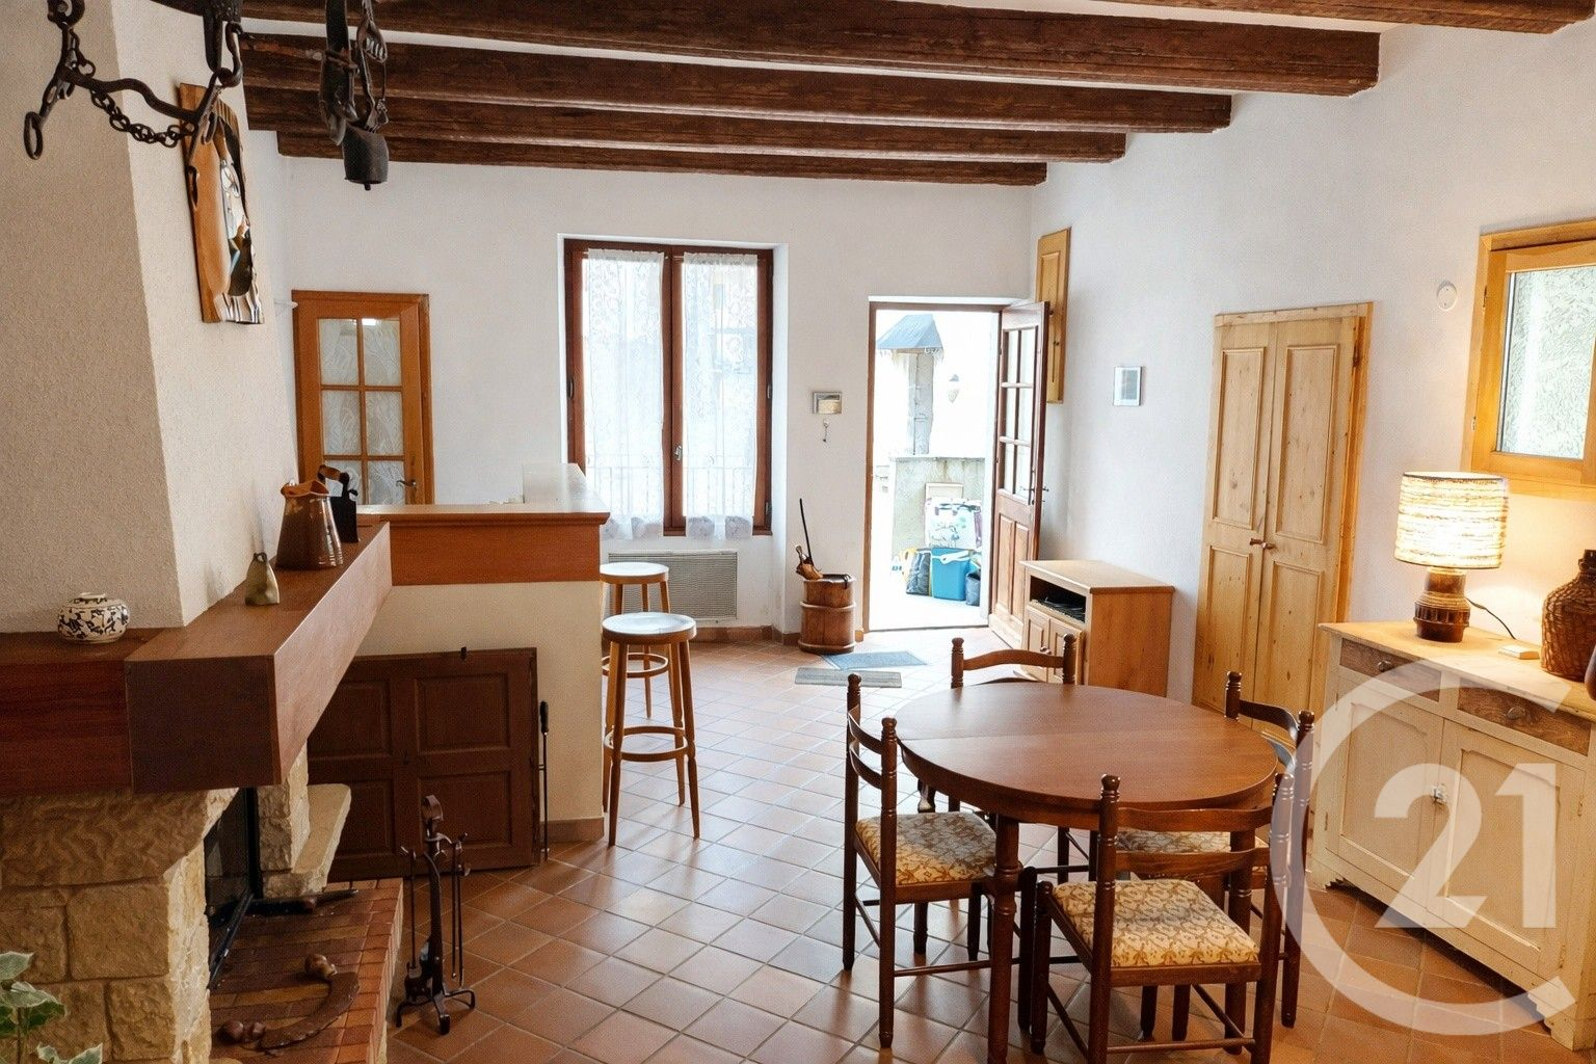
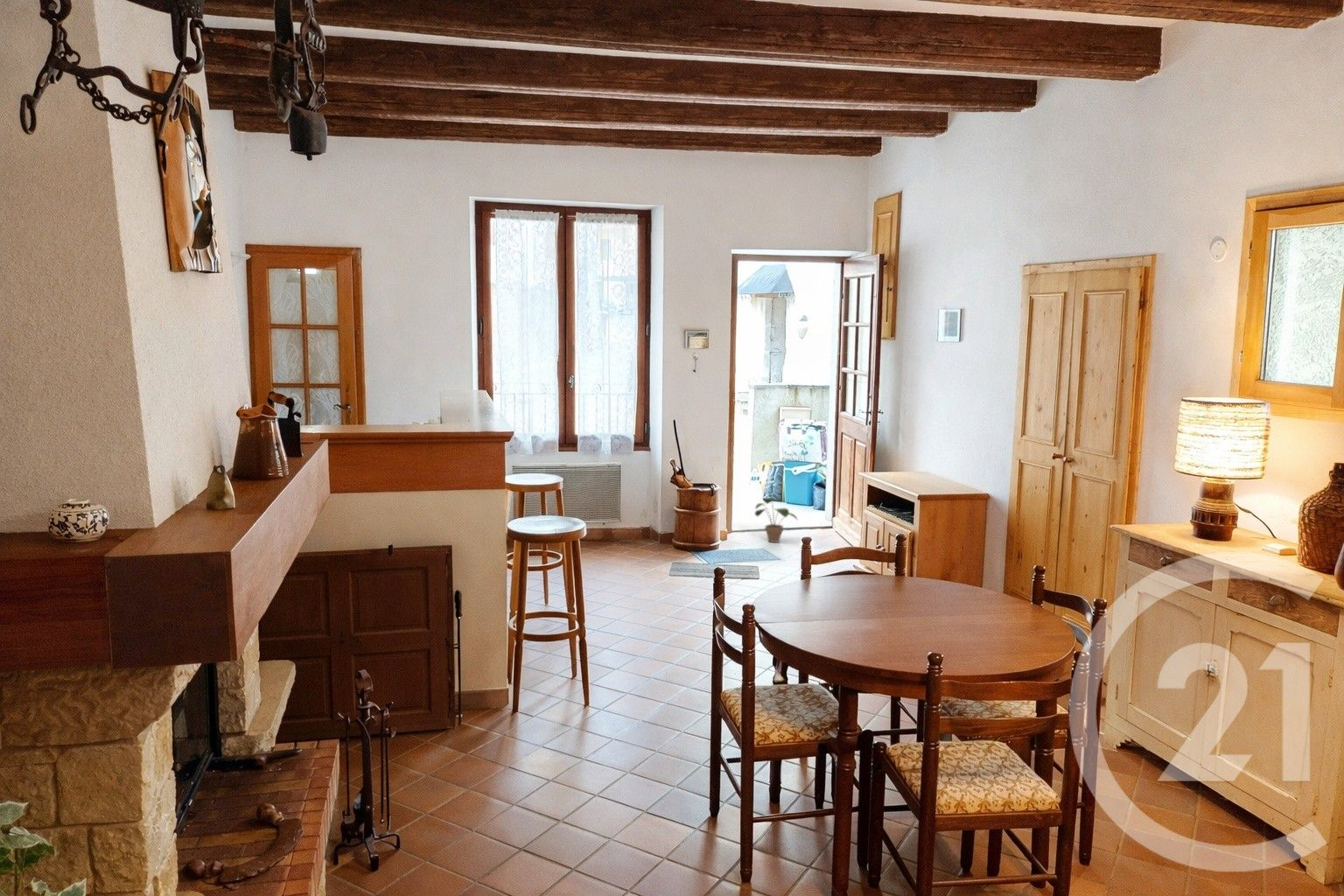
+ potted plant [754,497,798,543]
